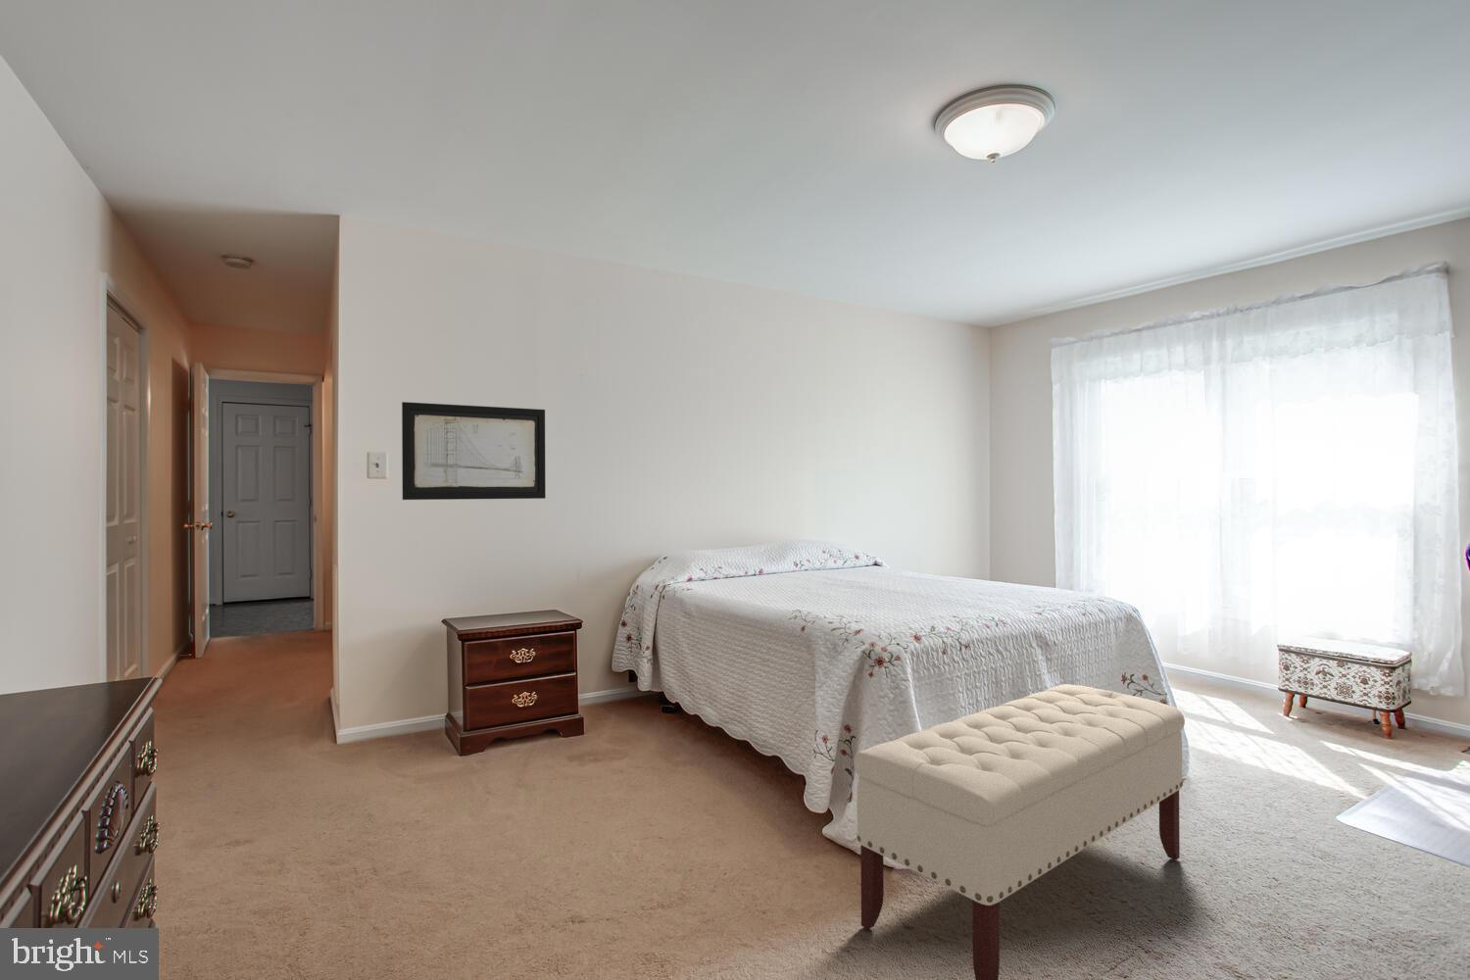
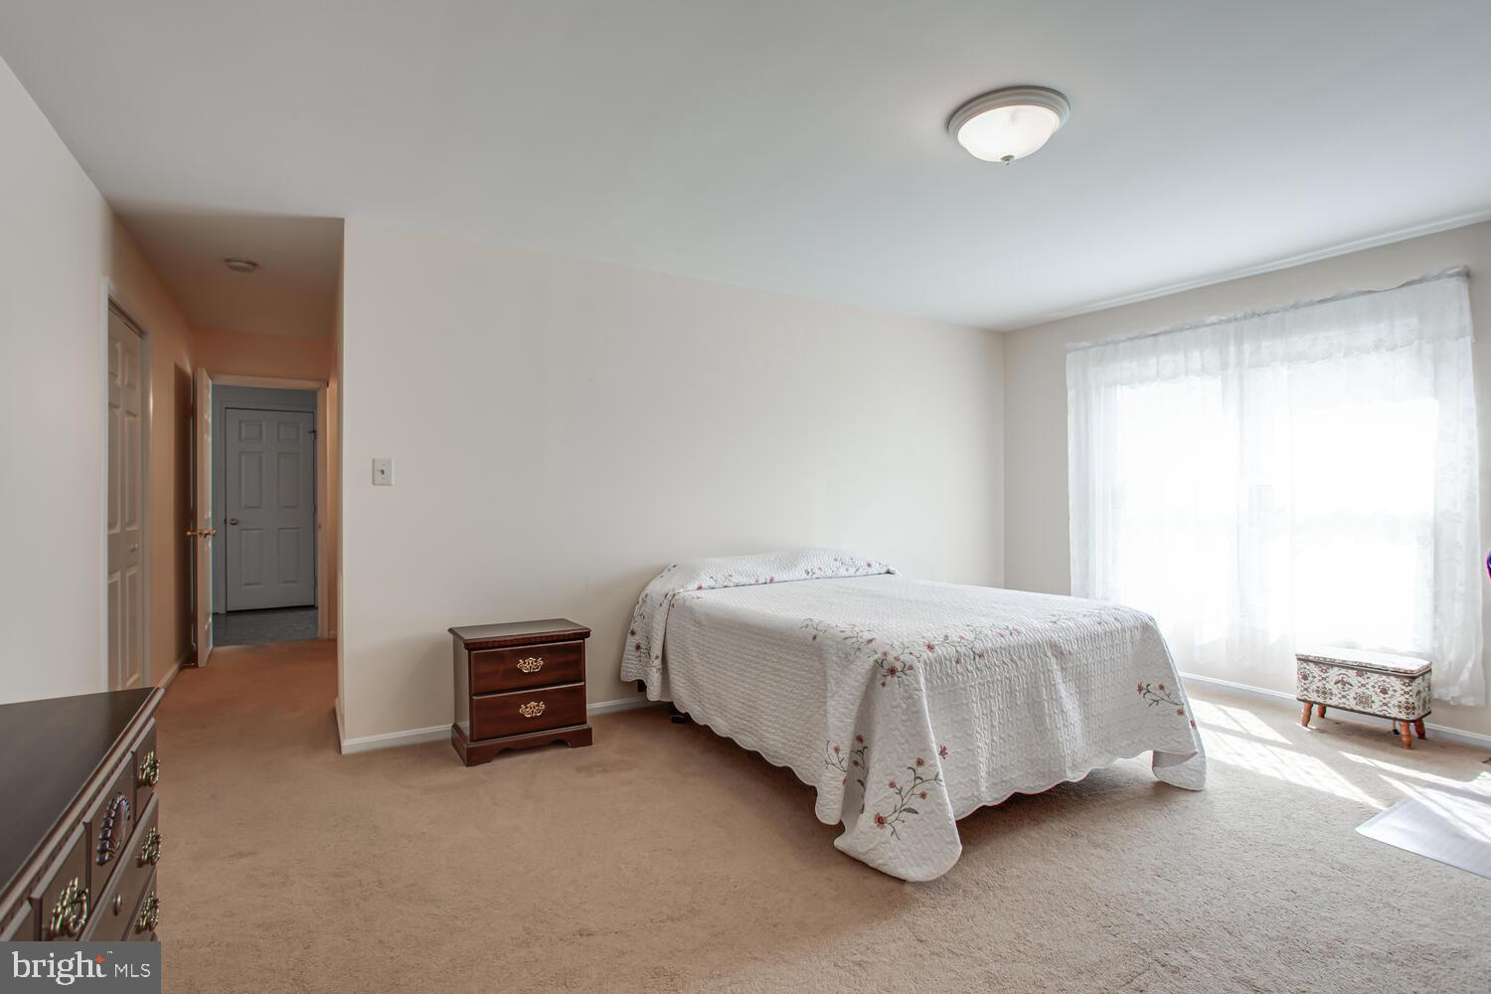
- bench [853,684,1186,980]
- wall art [400,400,547,501]
